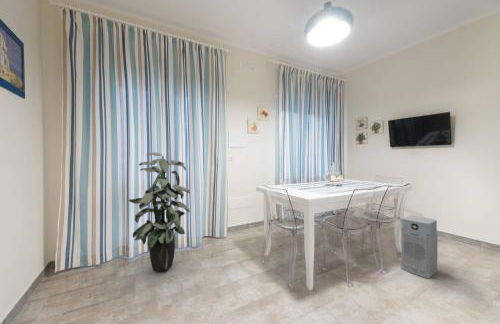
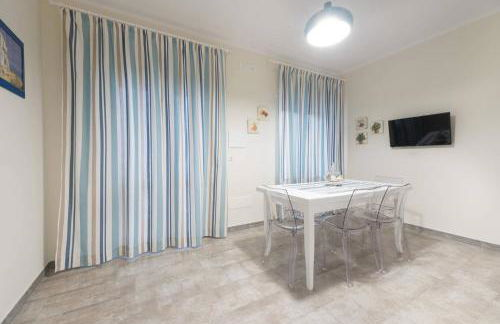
- indoor plant [127,152,191,272]
- air purifier [400,215,439,279]
